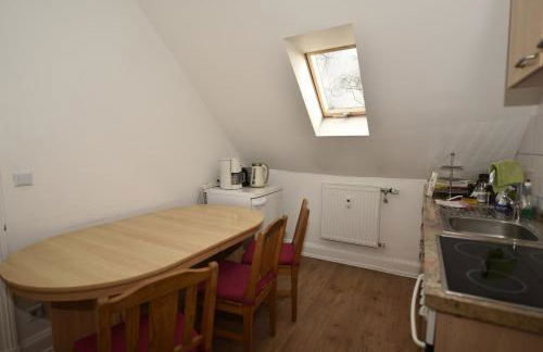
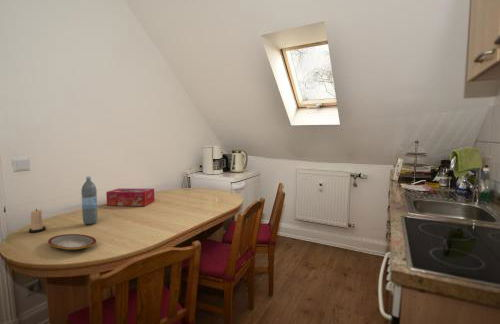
+ candle [28,208,46,233]
+ tissue box [105,187,155,207]
+ plate [47,233,97,251]
+ water bottle [80,176,98,225]
